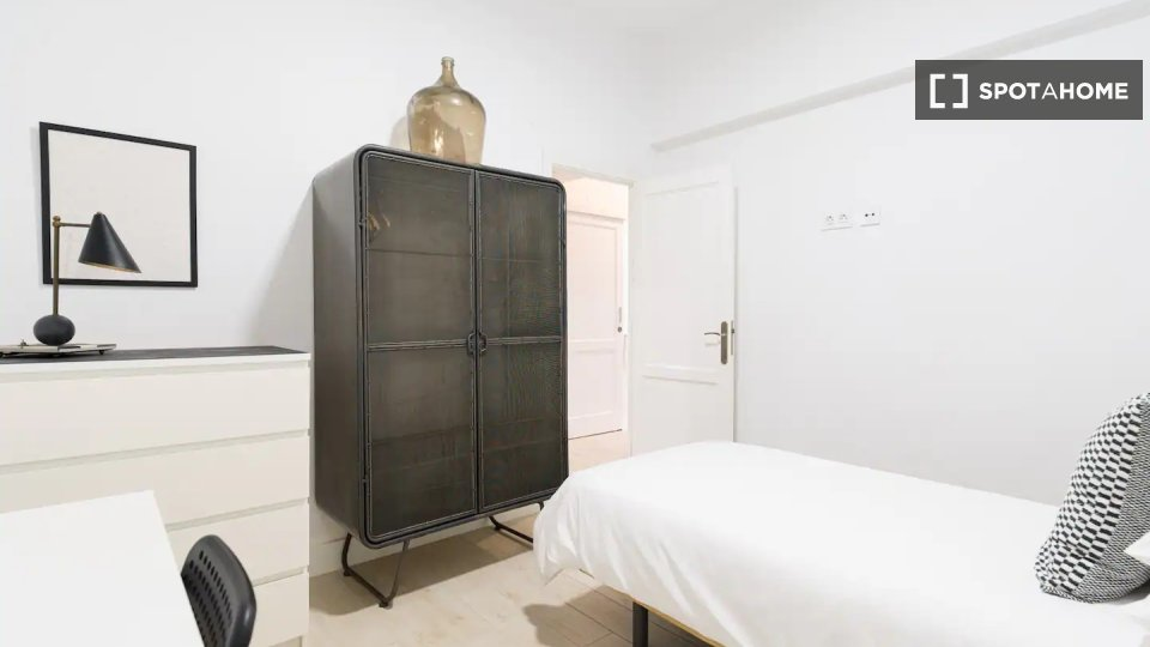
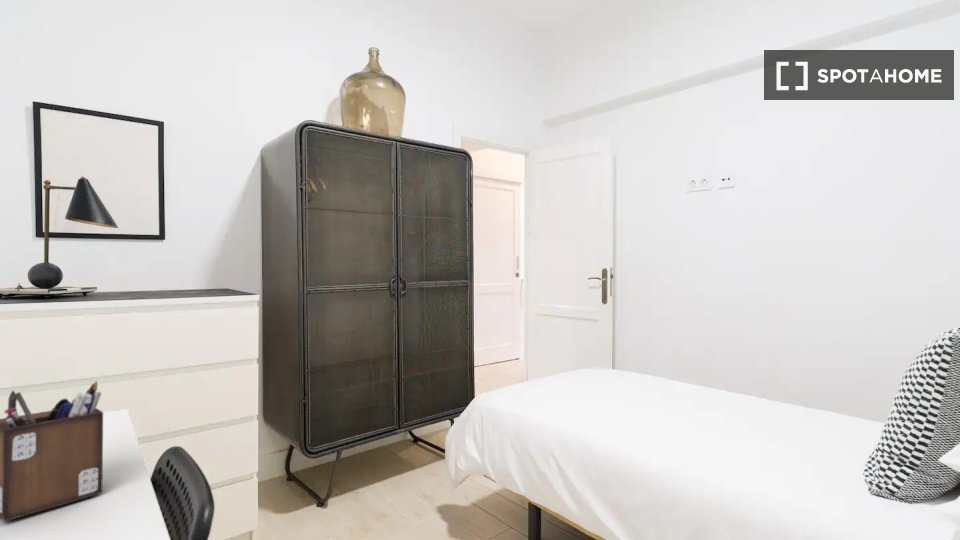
+ desk organizer [0,380,104,523]
